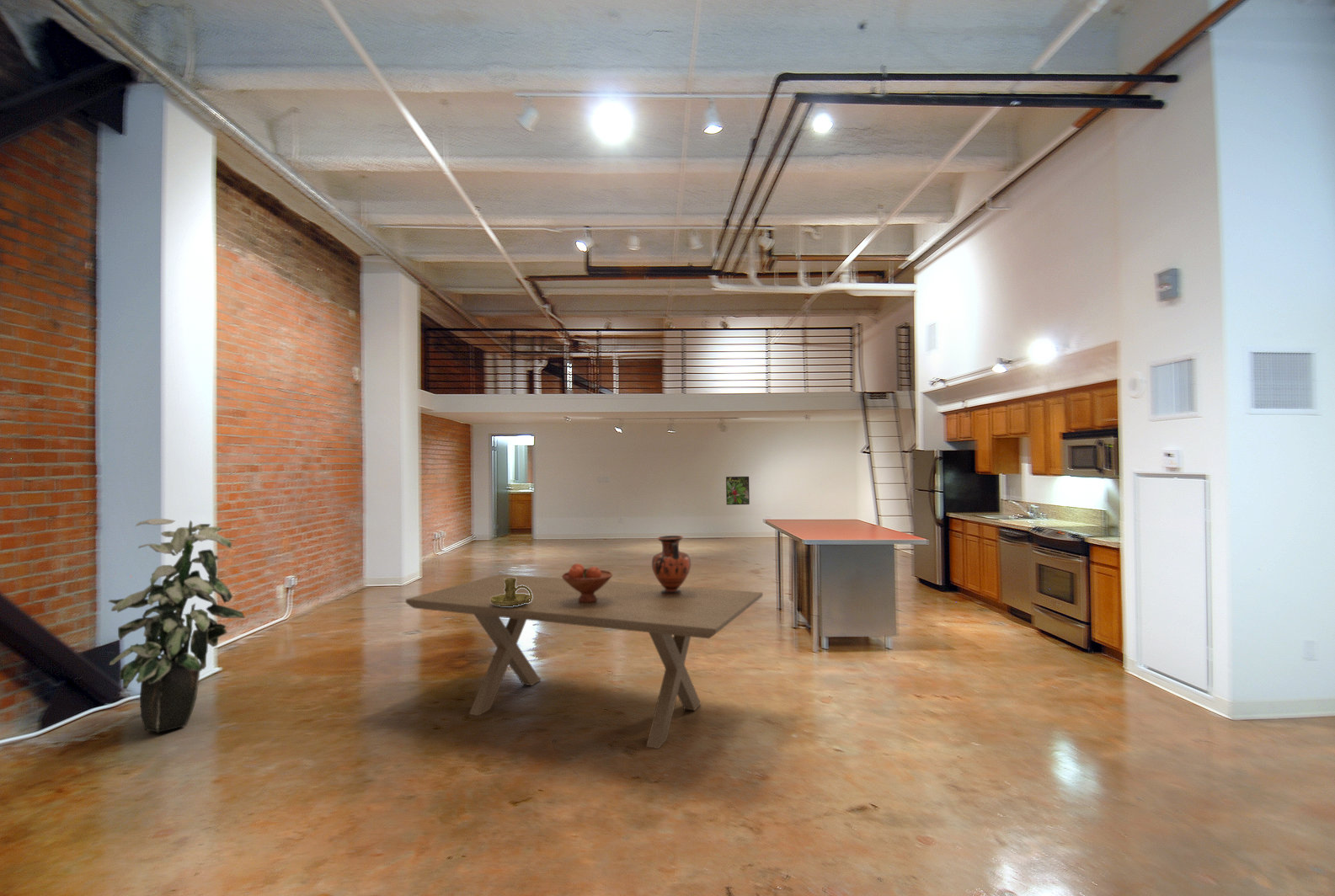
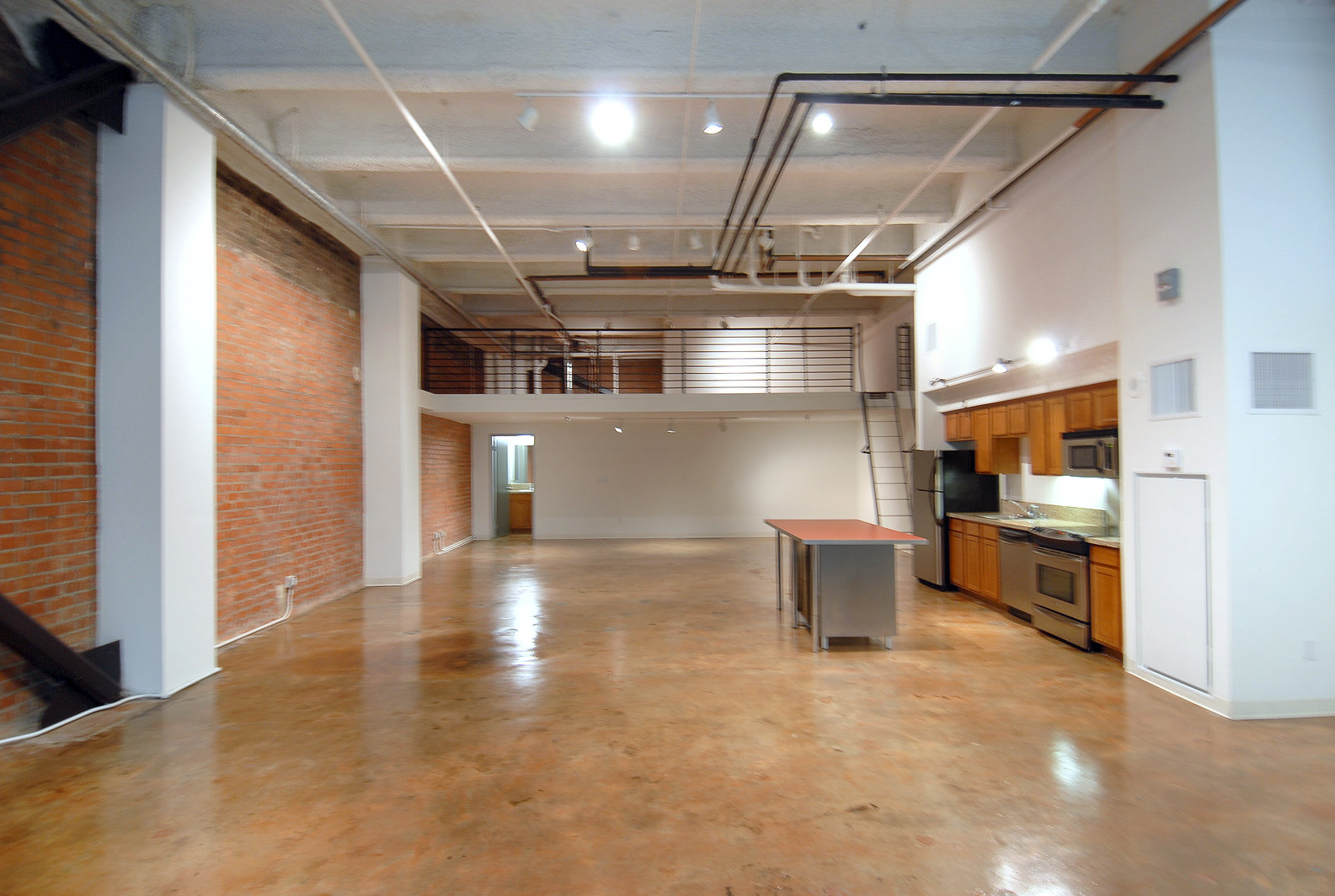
- fruit bowl [561,563,614,603]
- dining table [405,573,764,749]
- indoor plant [107,518,246,733]
- candle holder [490,578,532,606]
- vase [651,535,692,595]
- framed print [725,476,750,505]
